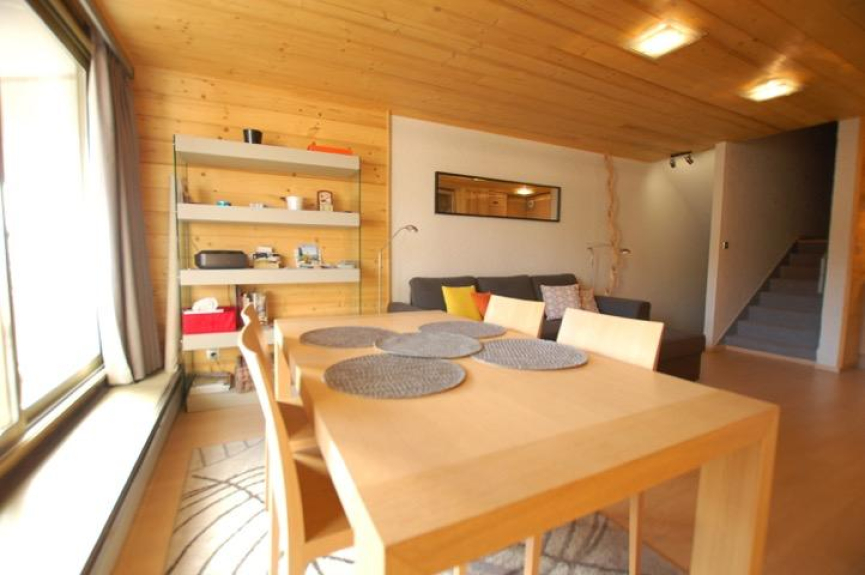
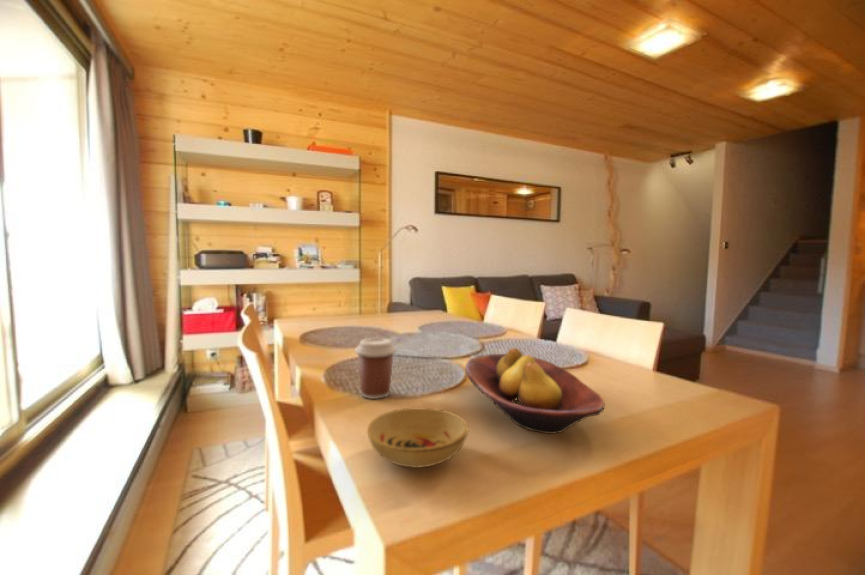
+ bowl [366,407,469,469]
+ coffee cup [354,337,397,400]
+ fruit bowl [465,347,606,435]
